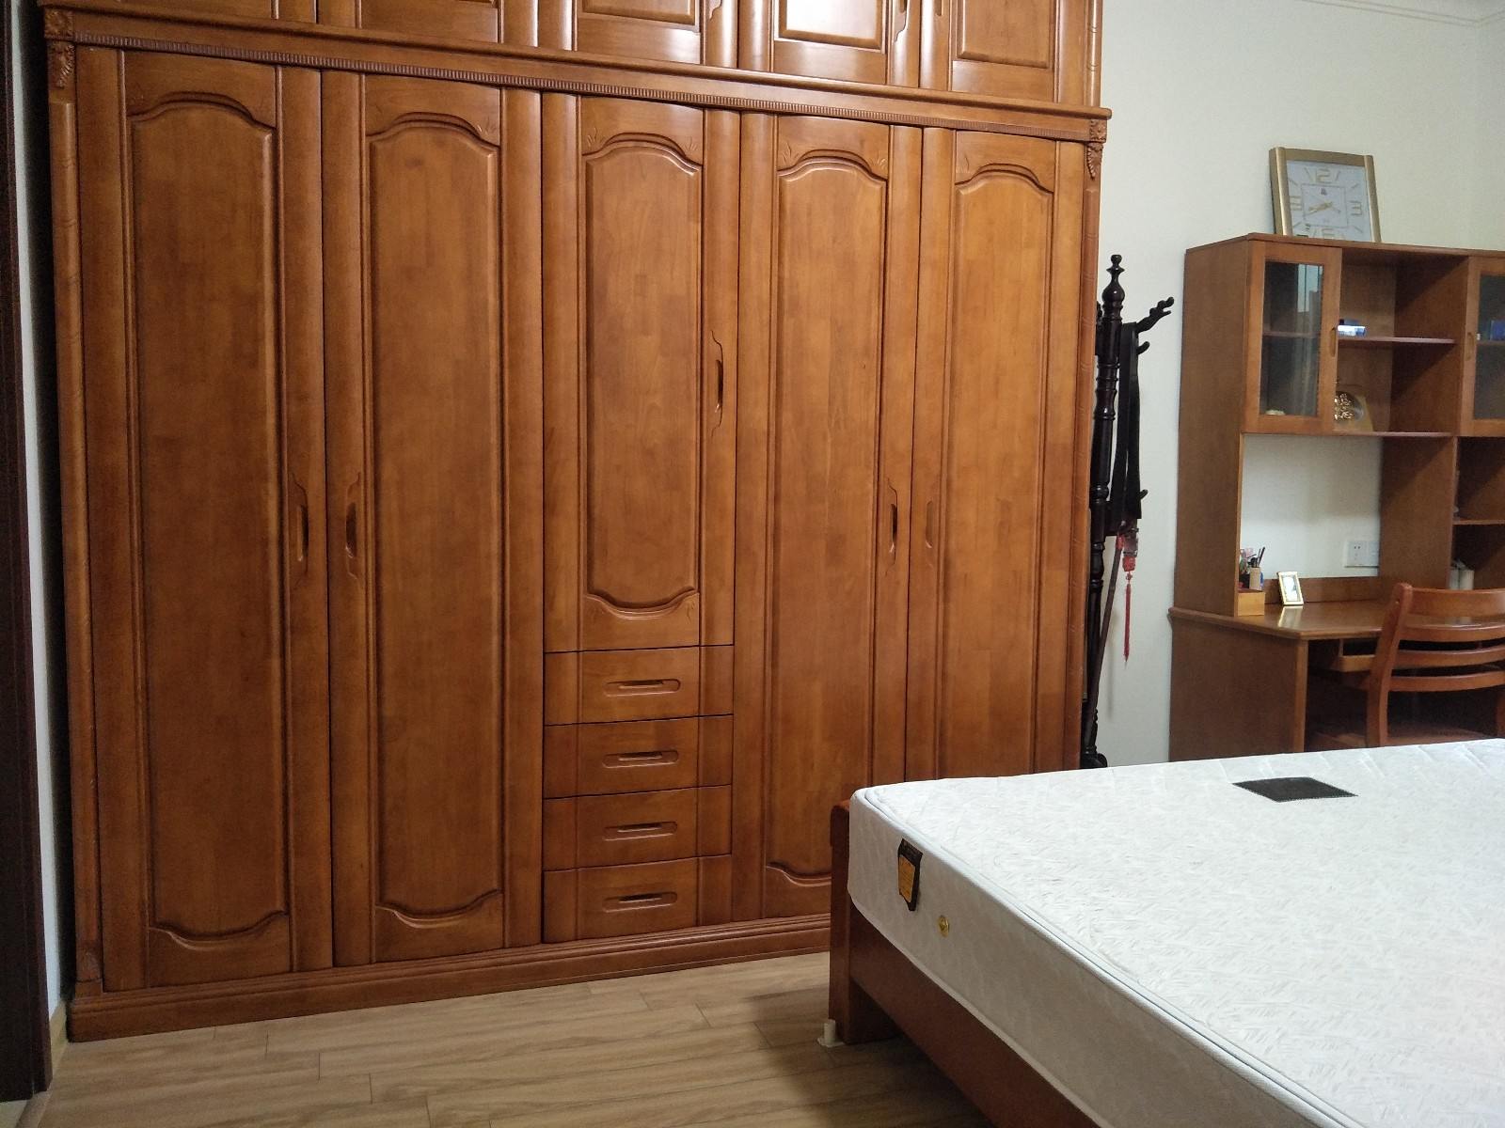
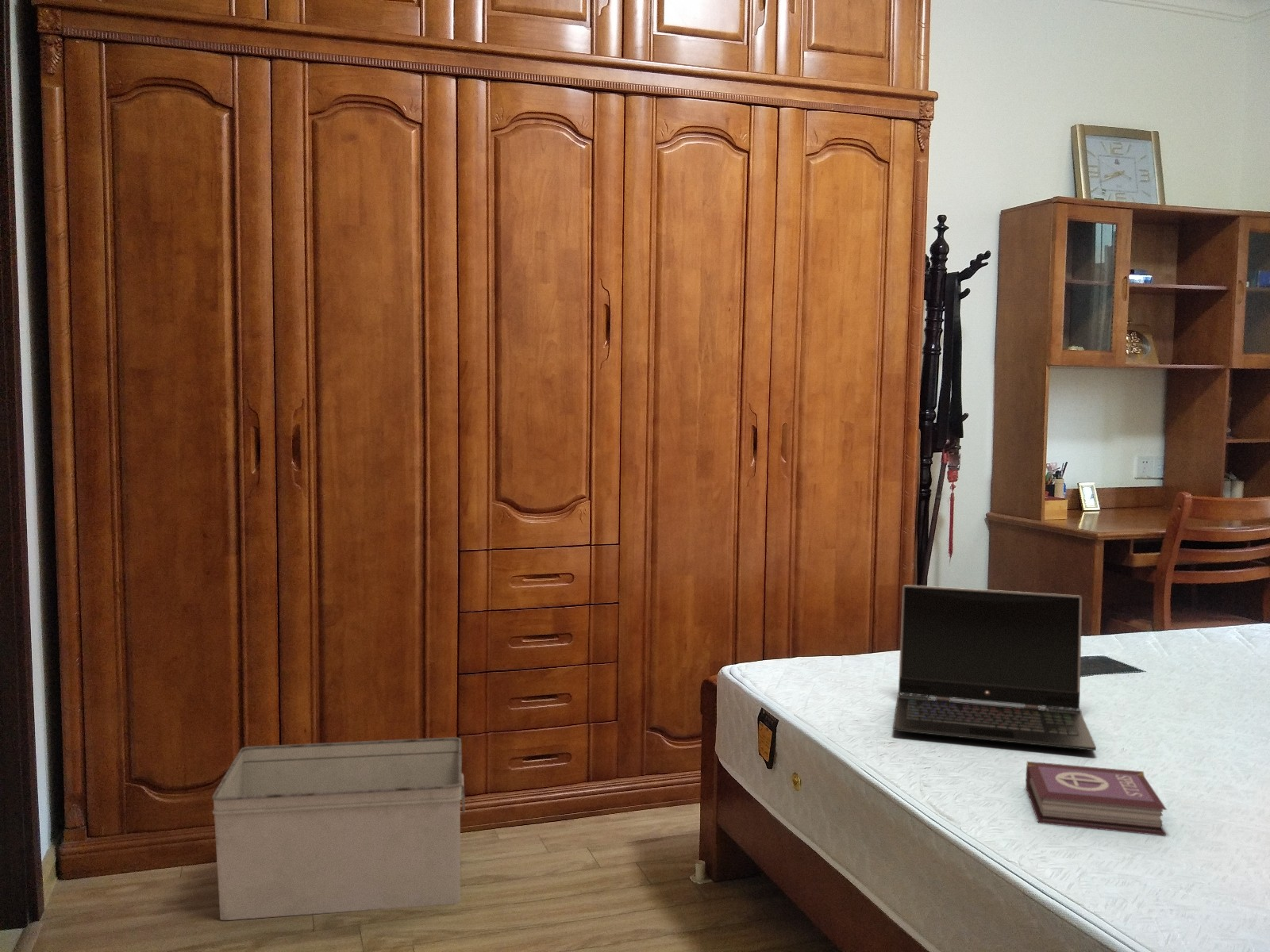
+ storage bin [211,736,466,921]
+ book [1025,761,1168,837]
+ laptop computer [892,584,1097,751]
